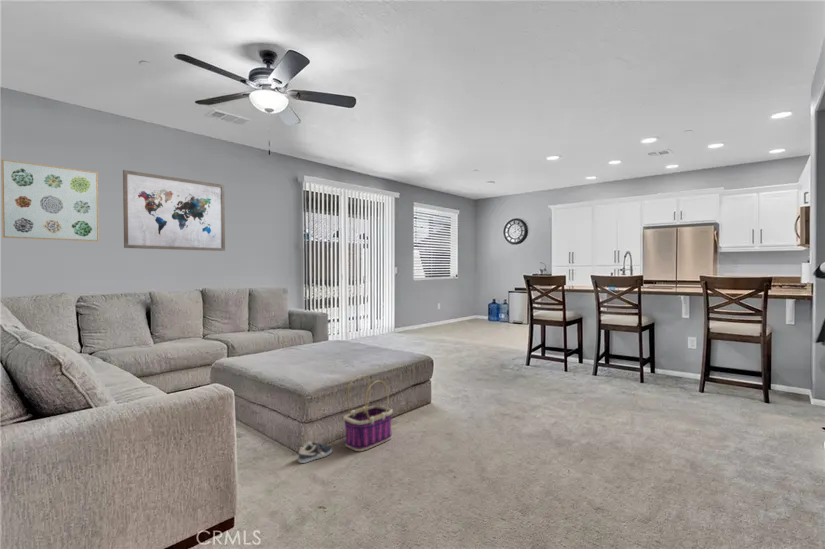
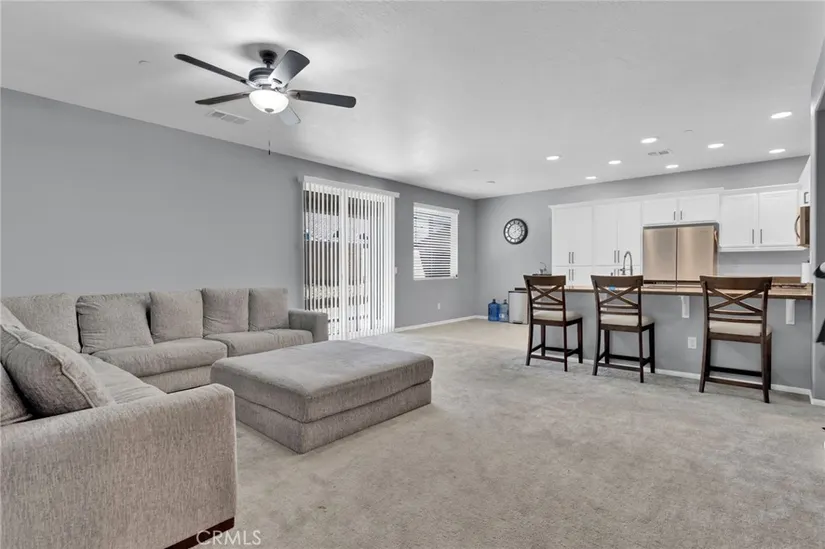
- basket [343,375,394,452]
- wall art [122,169,226,252]
- sneaker [297,441,333,464]
- wall art [0,158,100,242]
